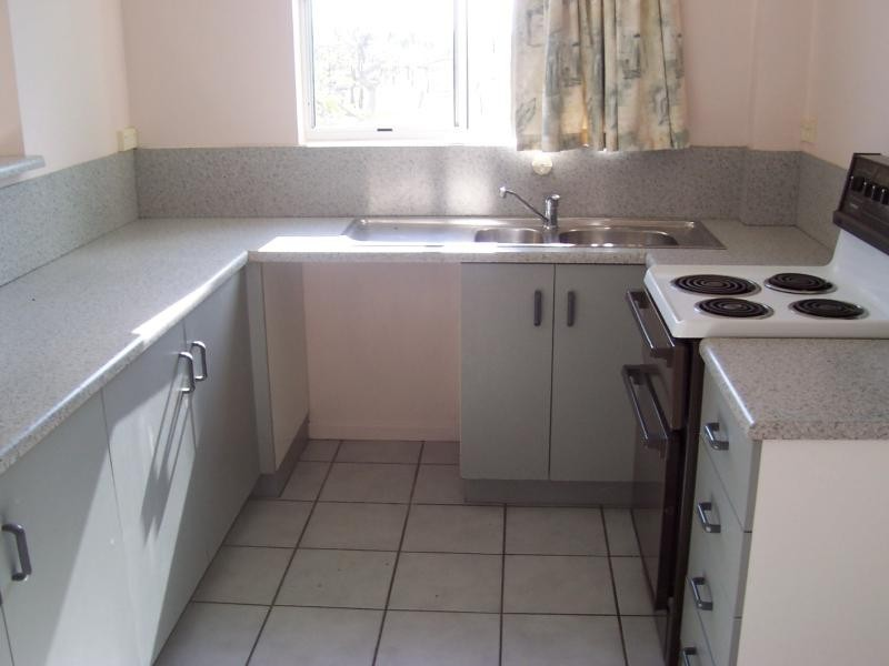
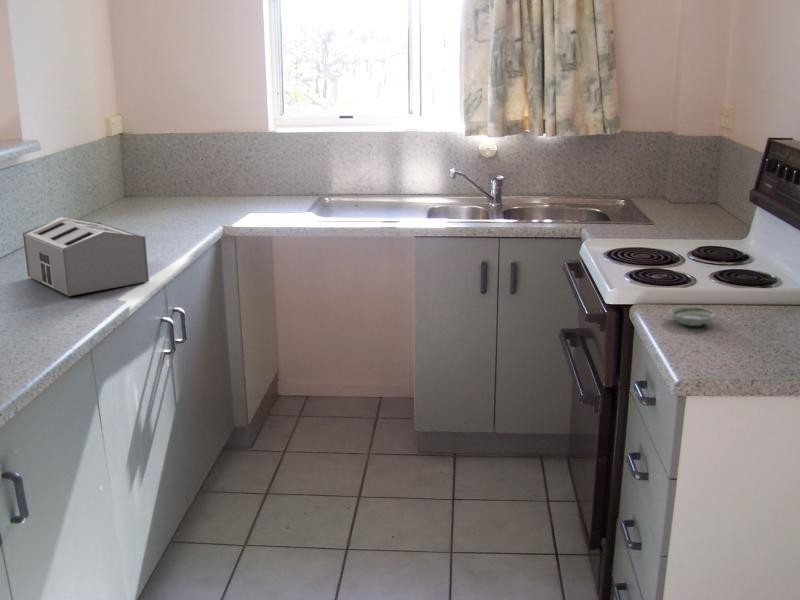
+ saucer [668,305,717,327]
+ toaster [22,216,150,297]
